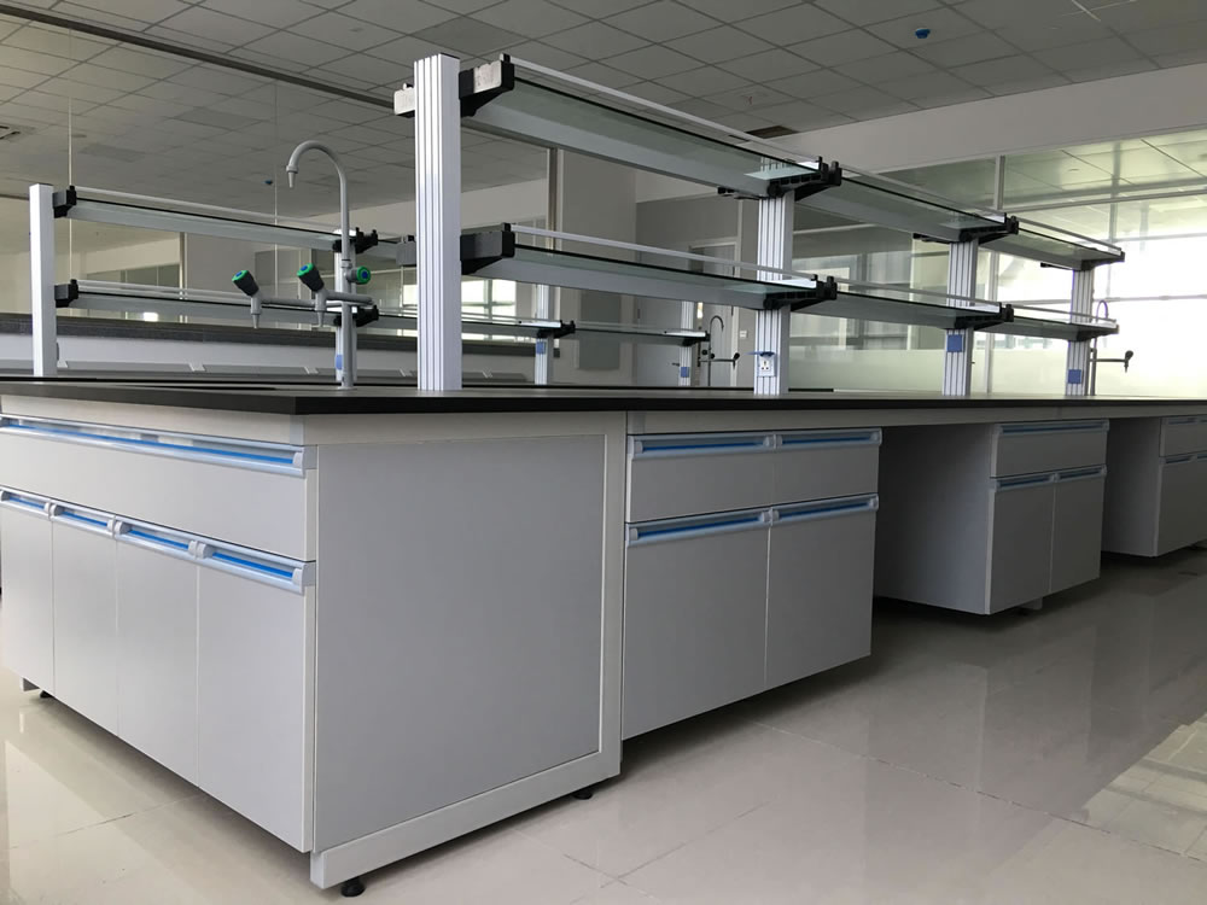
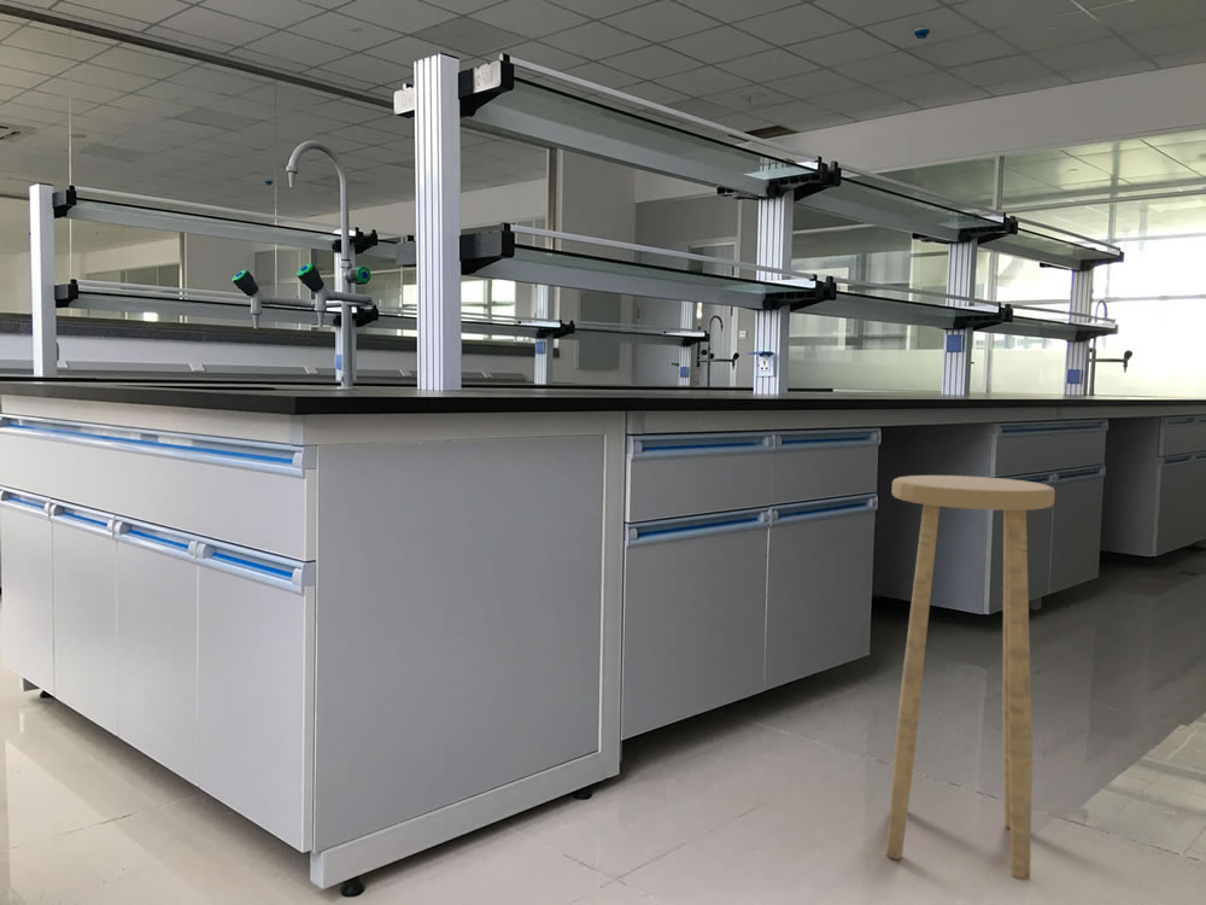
+ stool [885,474,1056,882]
